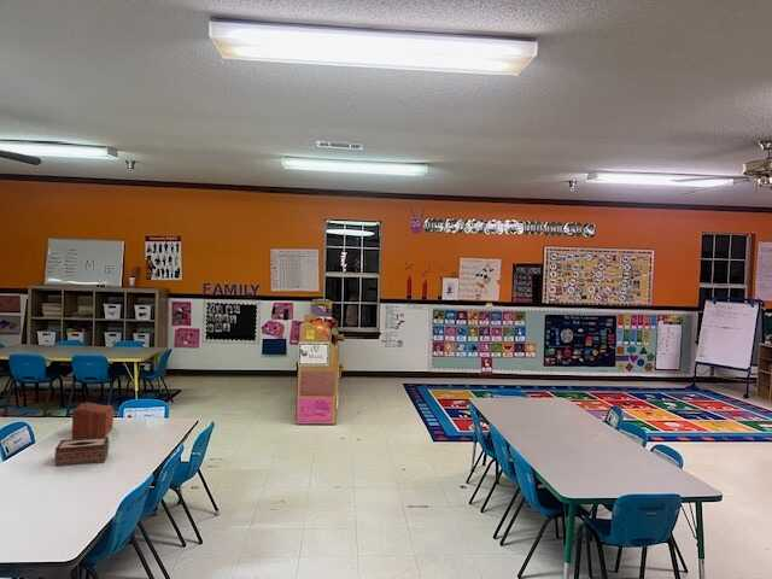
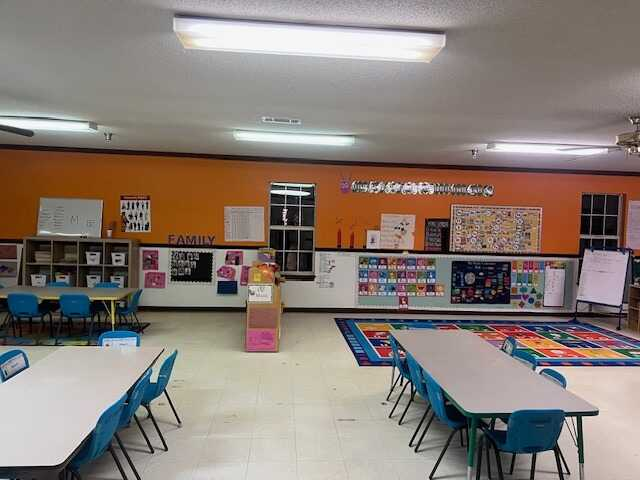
- tissue box [53,435,110,467]
- sewing box [71,402,116,439]
